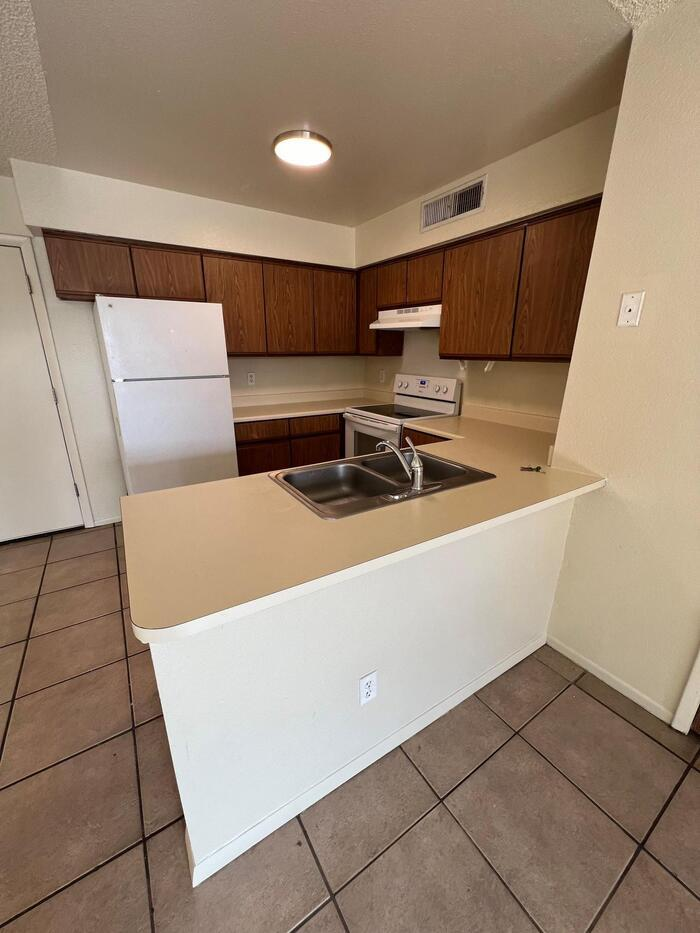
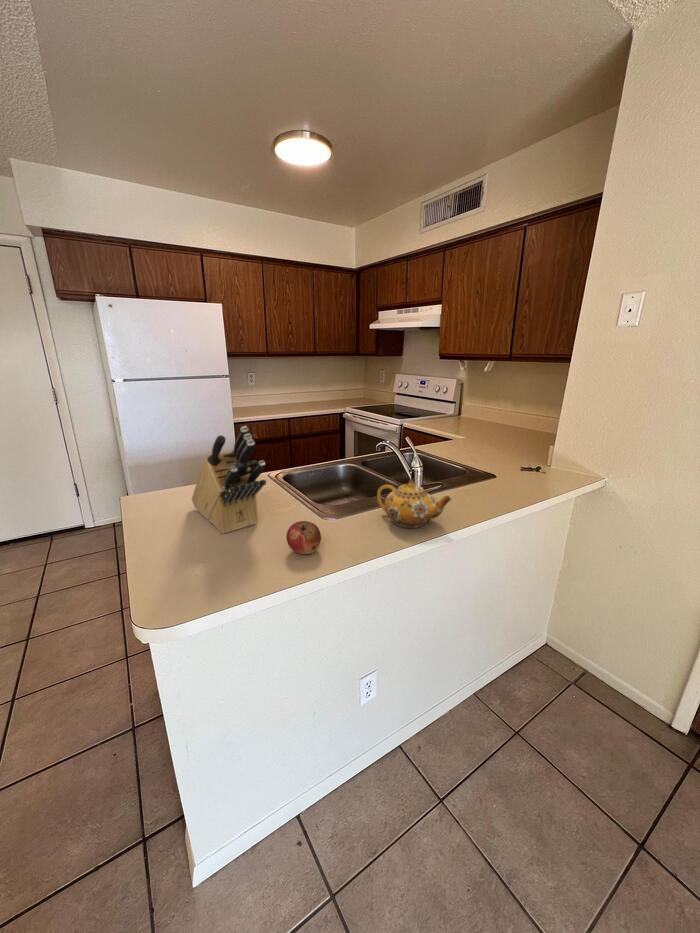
+ fruit [286,520,322,555]
+ teapot [376,478,453,529]
+ knife block [191,425,267,534]
